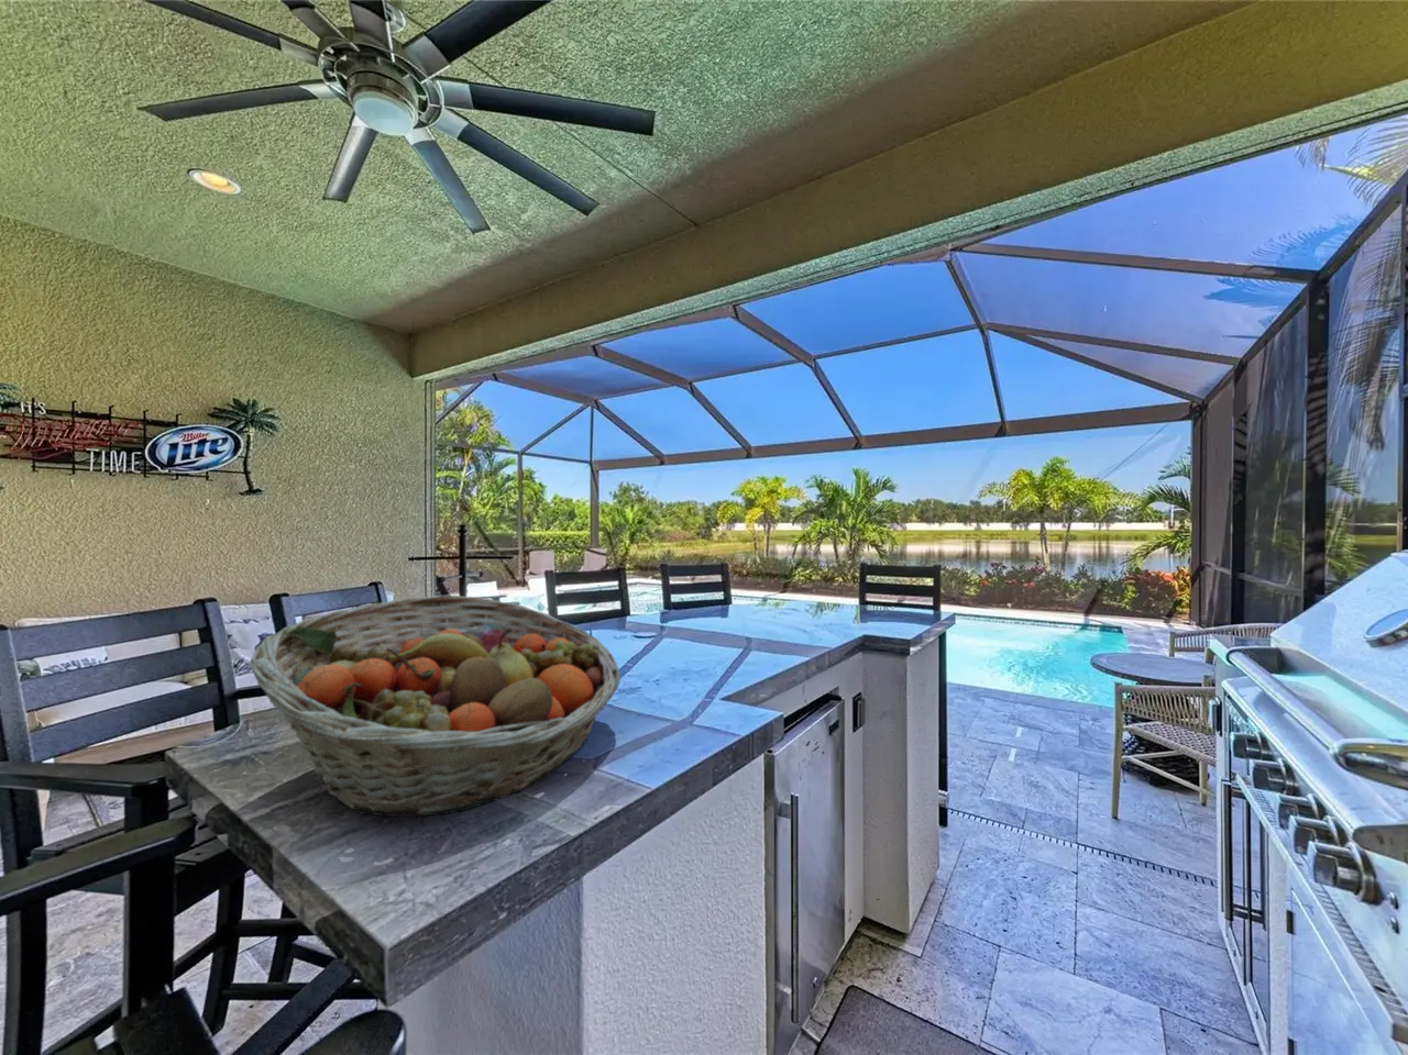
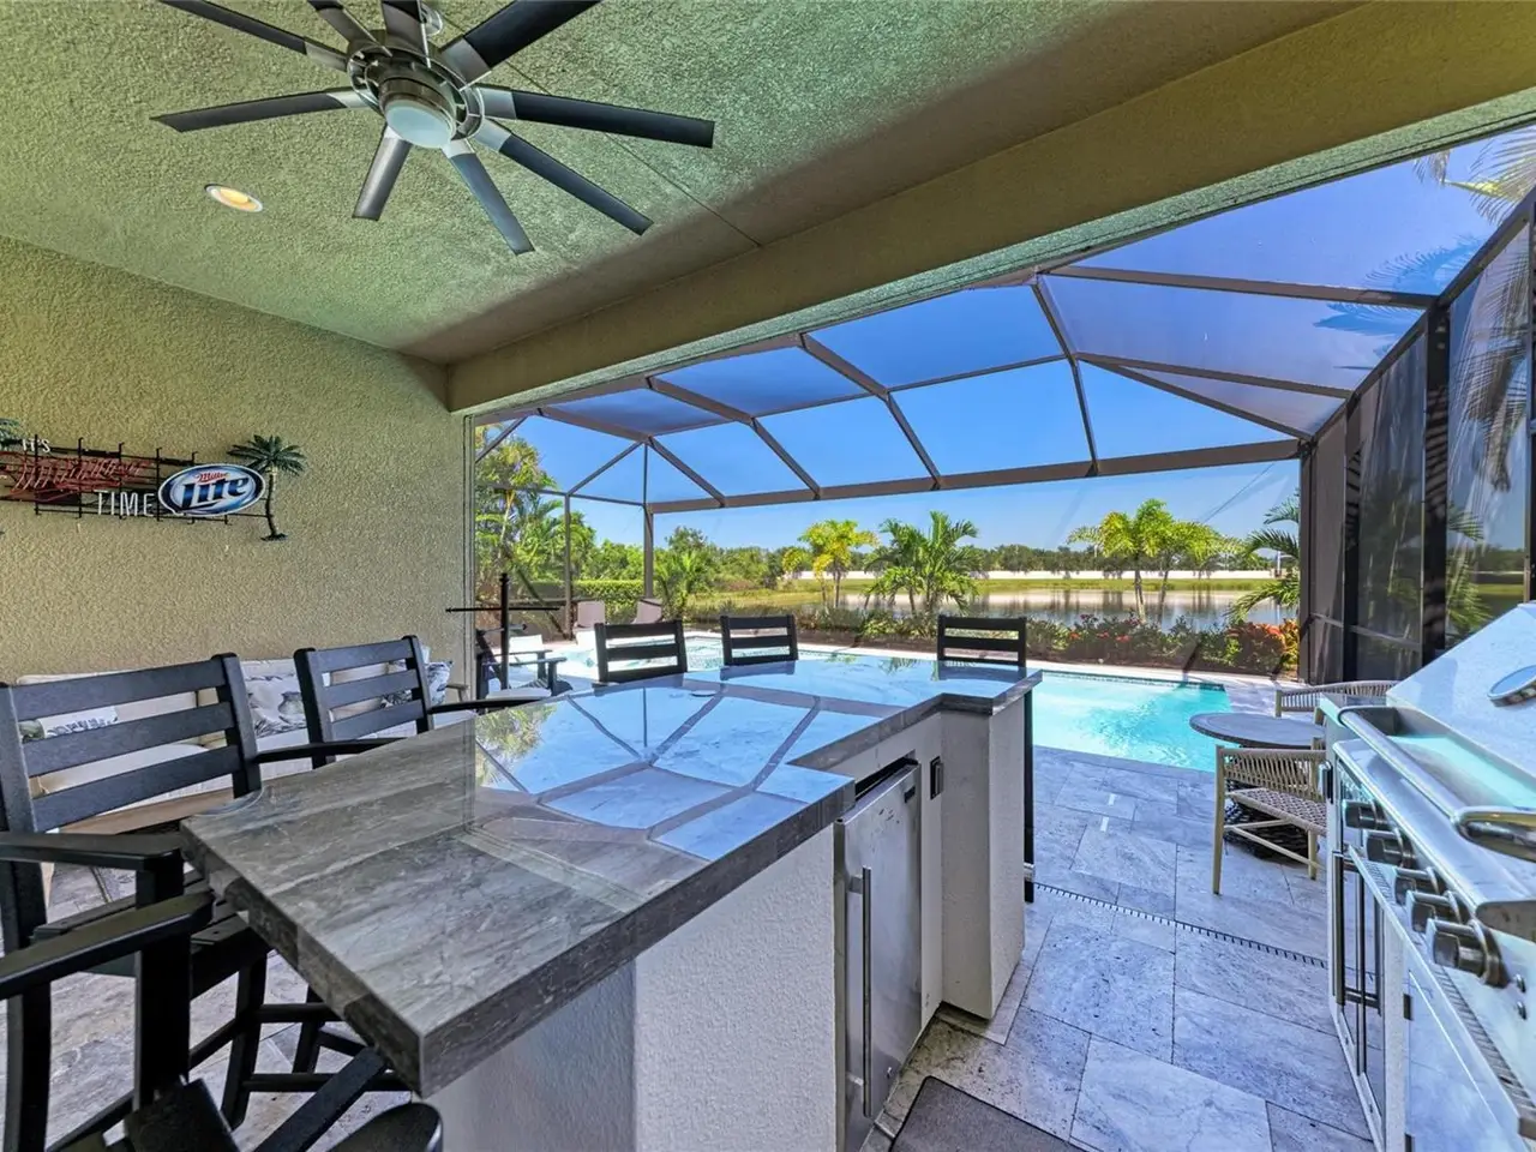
- fruit basket [248,593,621,818]
